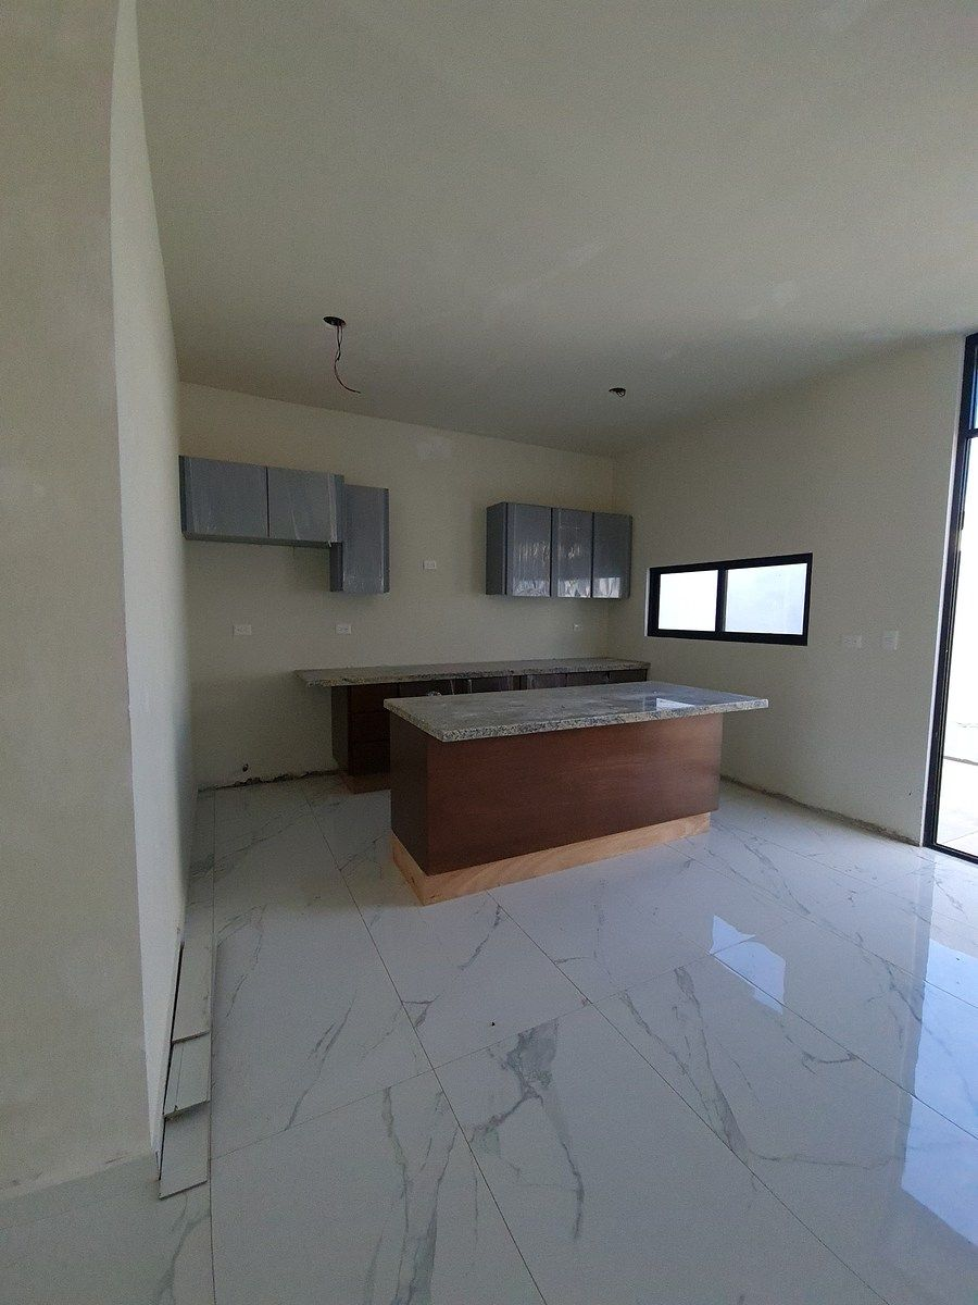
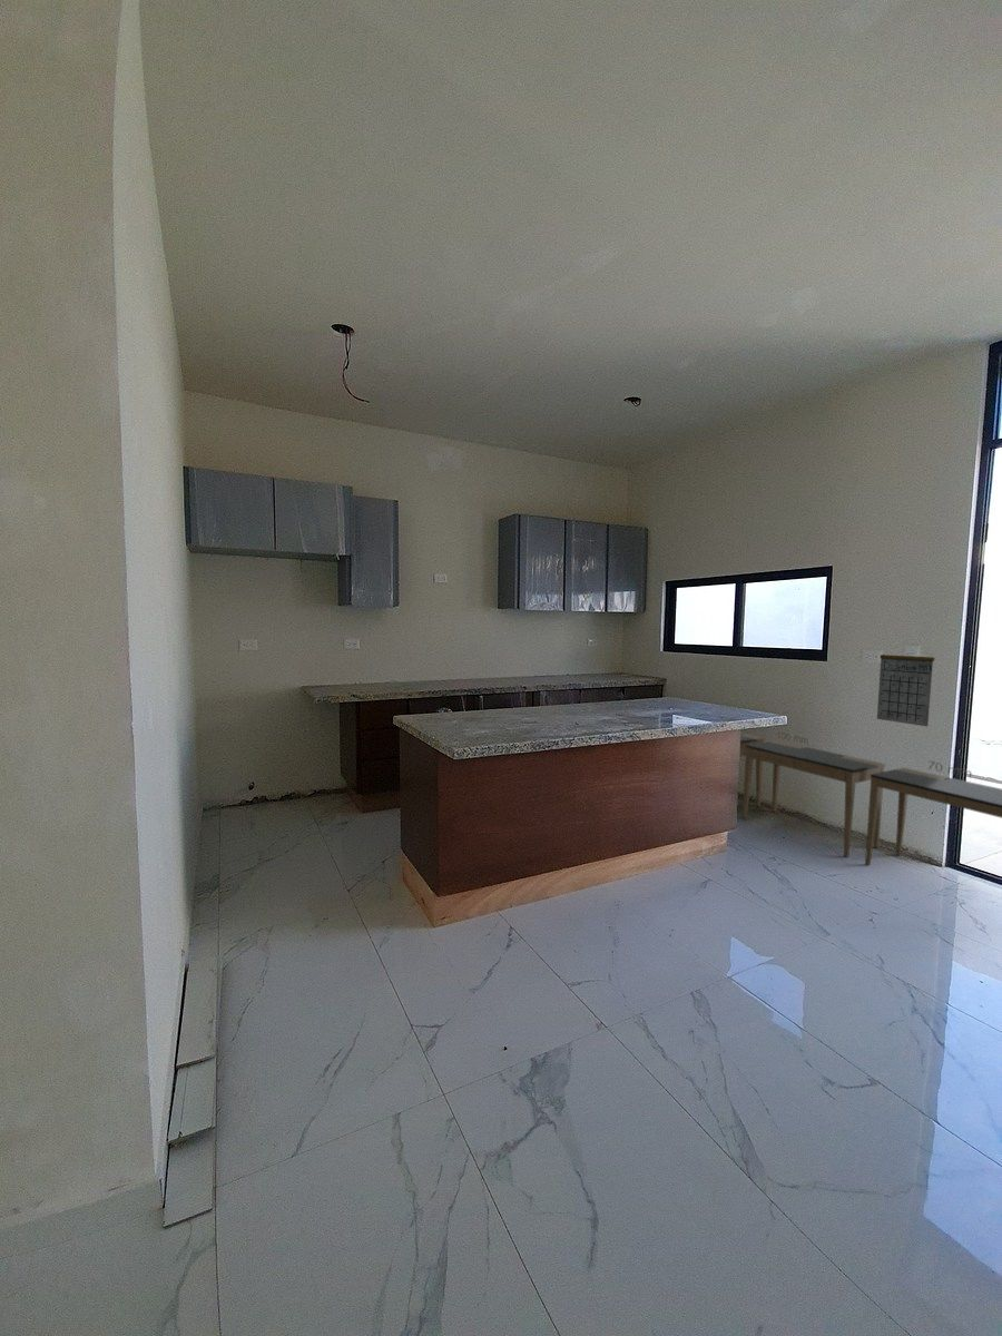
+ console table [739,730,1002,866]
+ calendar [876,640,935,727]
